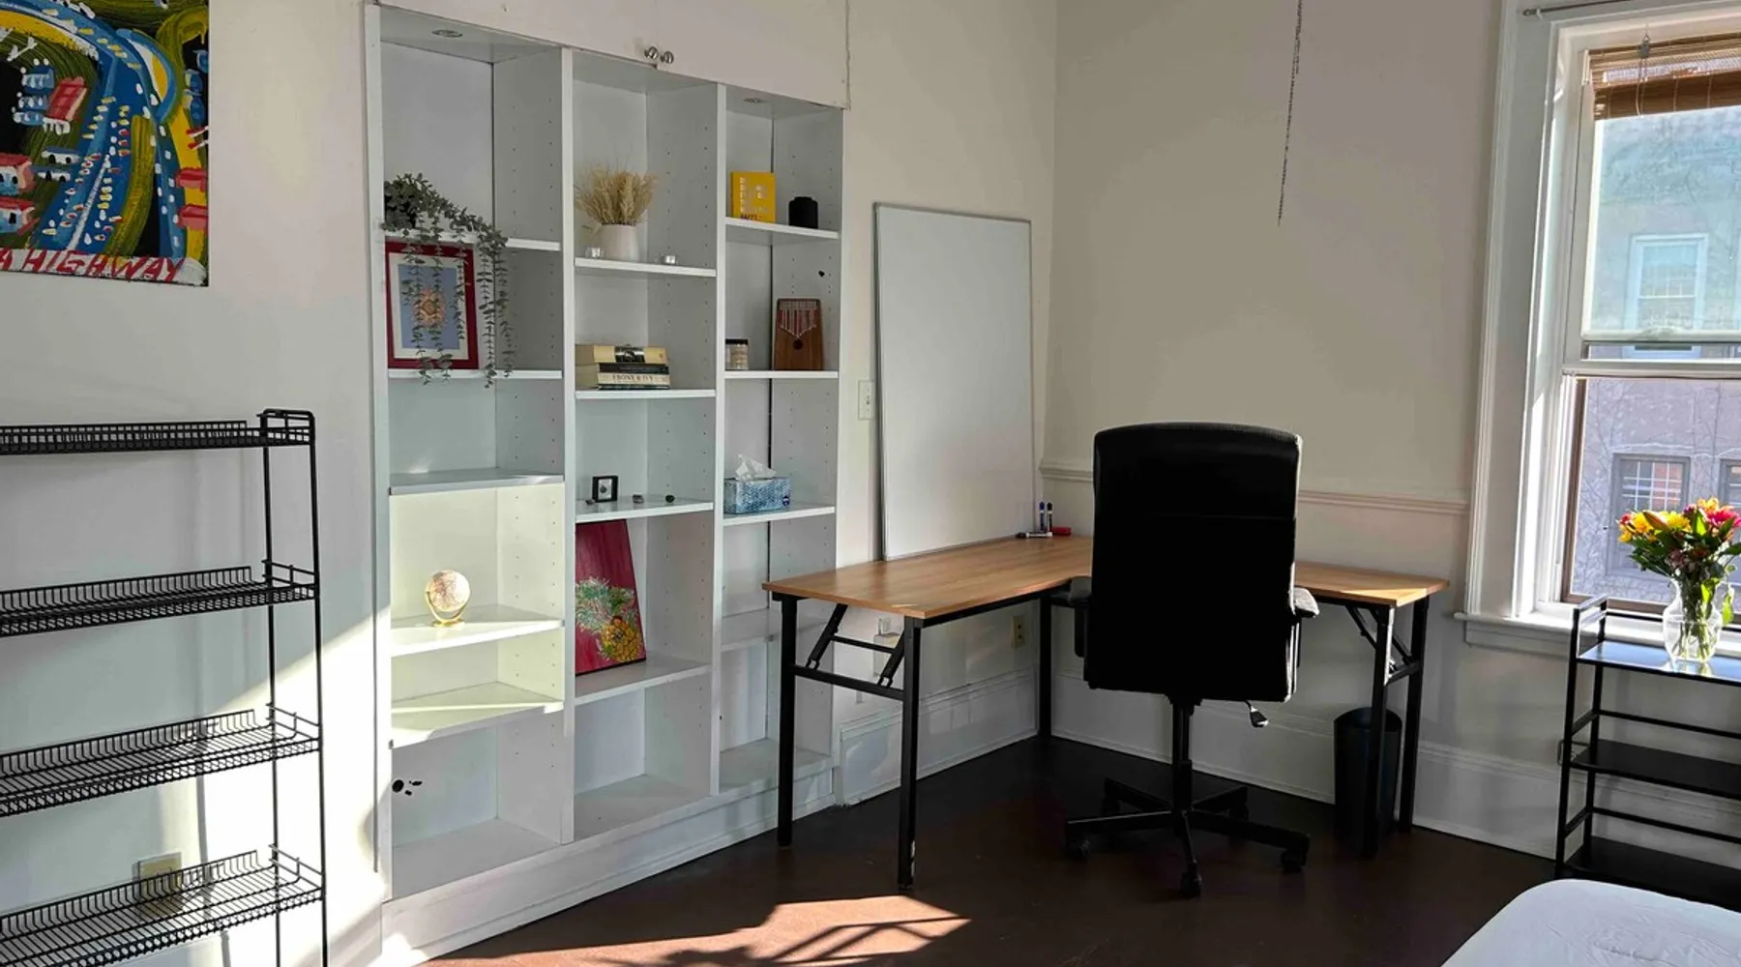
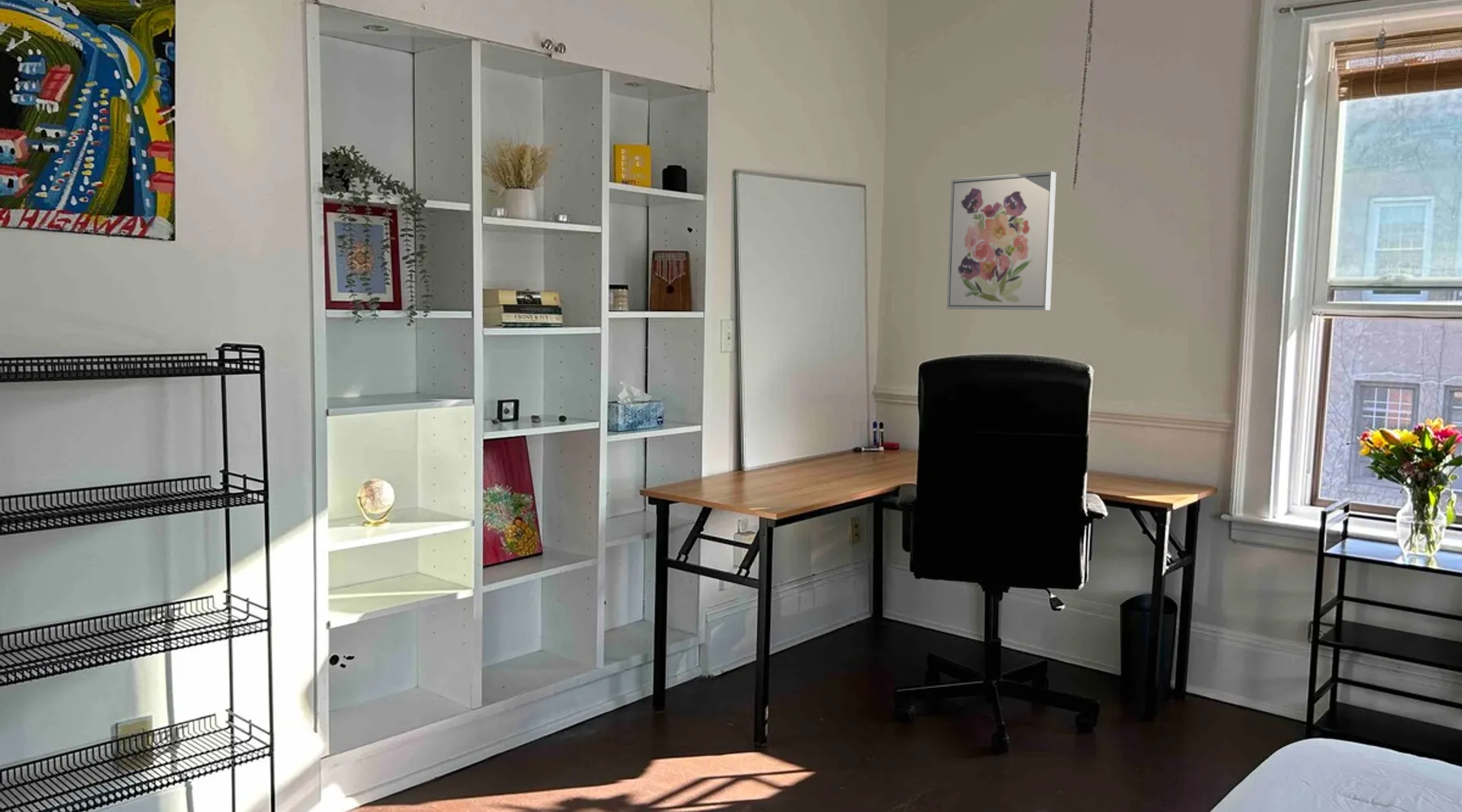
+ wall art [946,171,1057,311]
